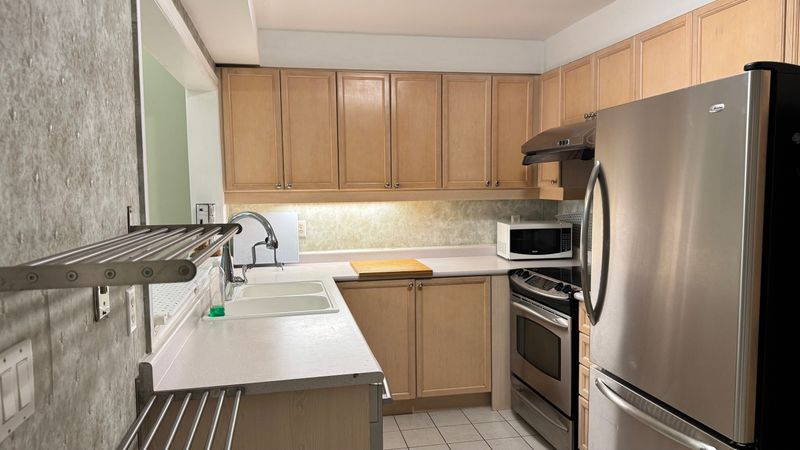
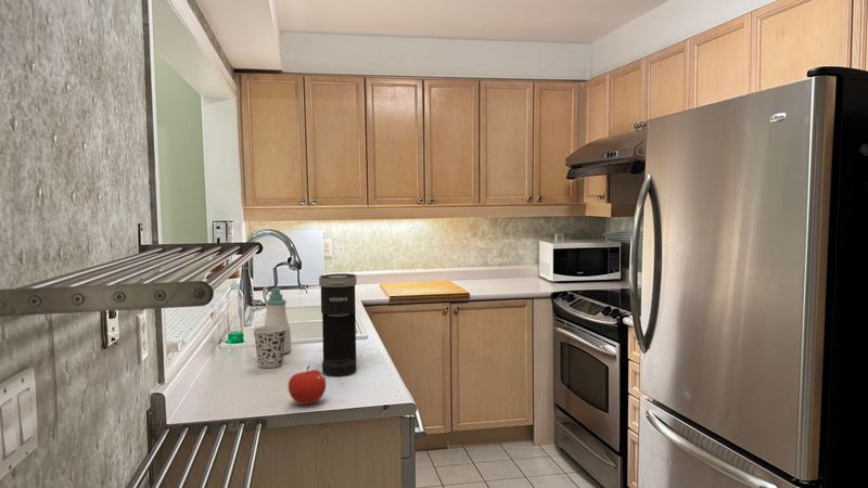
+ coffee maker [318,272,358,377]
+ cup [252,325,286,369]
+ soap bottle [264,286,292,355]
+ fruit [288,364,327,406]
